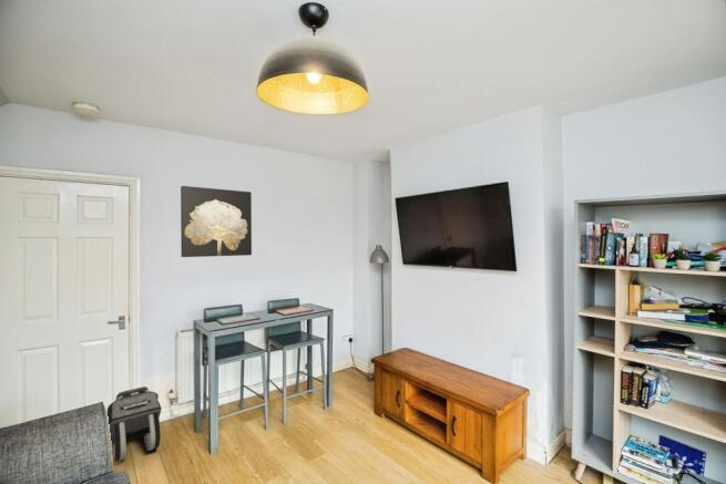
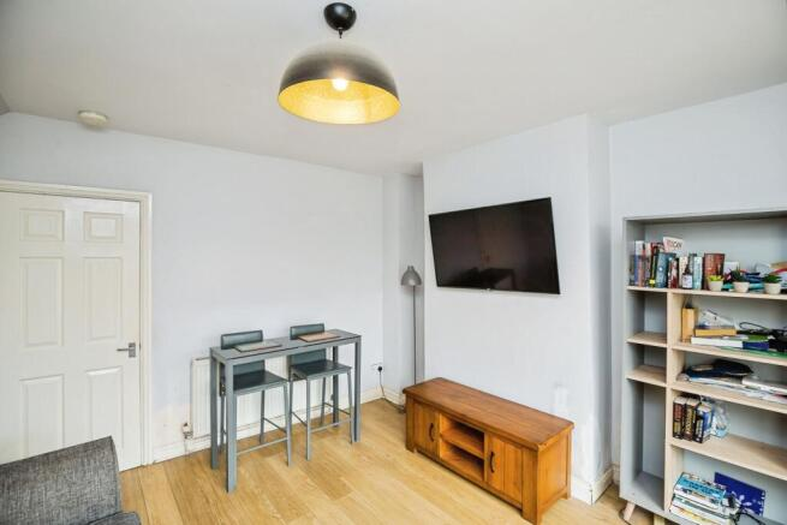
- wall art [180,185,253,258]
- backpack [106,385,162,463]
